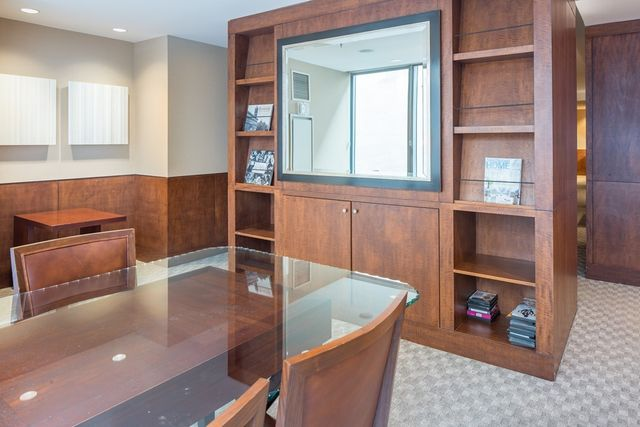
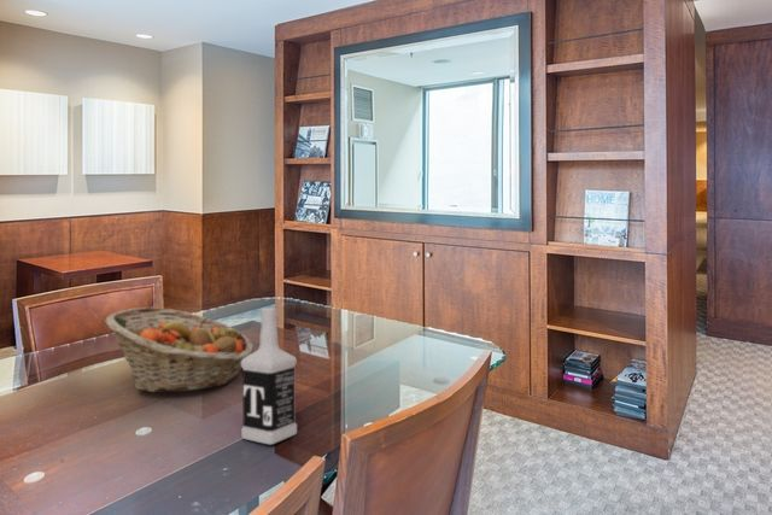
+ fruit basket [104,306,255,393]
+ vodka [240,306,298,445]
